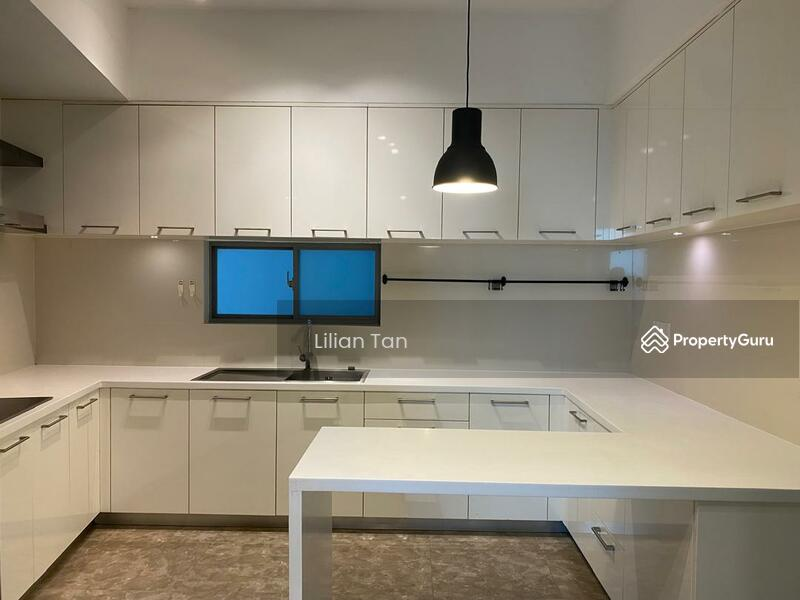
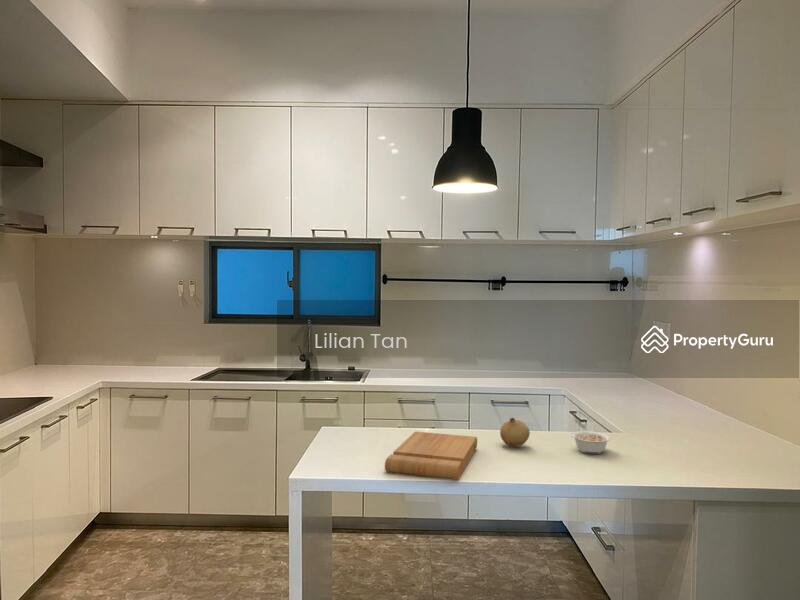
+ fruit [499,417,531,448]
+ cutting board [384,430,478,481]
+ legume [570,430,611,455]
